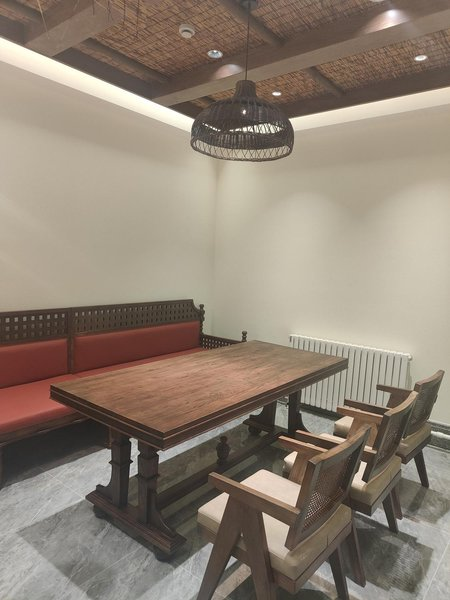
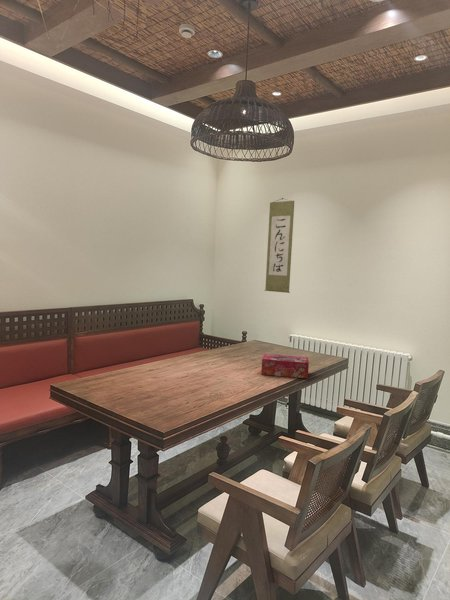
+ tissue box [260,353,310,379]
+ wall scroll [264,197,295,294]
